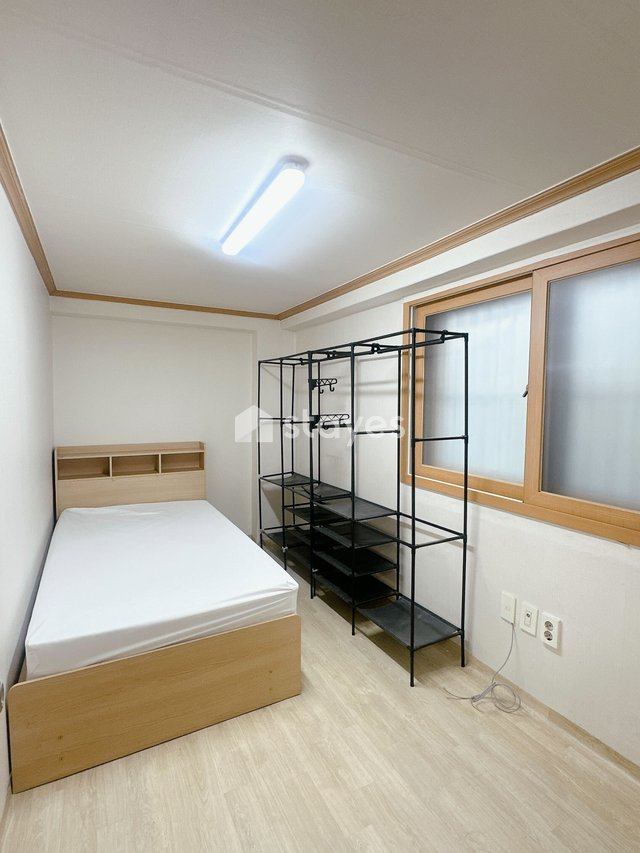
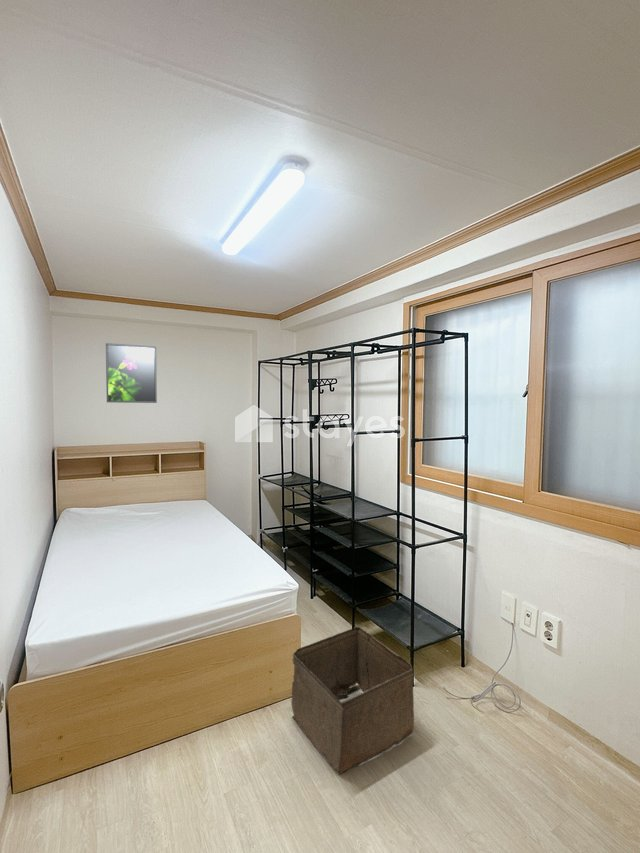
+ storage bin [290,625,415,776]
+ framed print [105,342,158,404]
